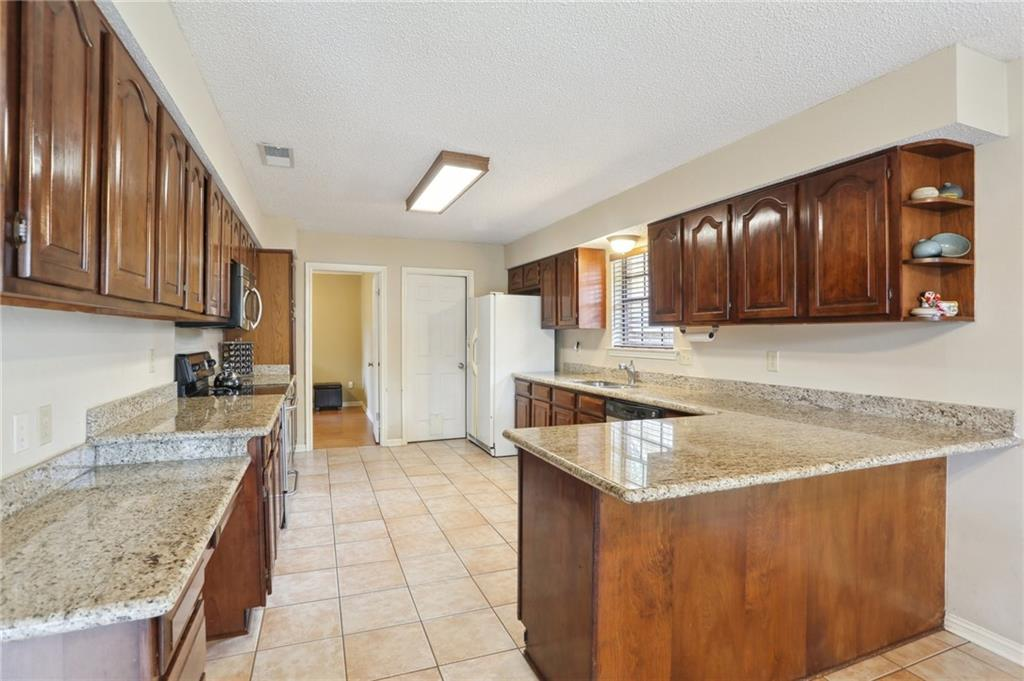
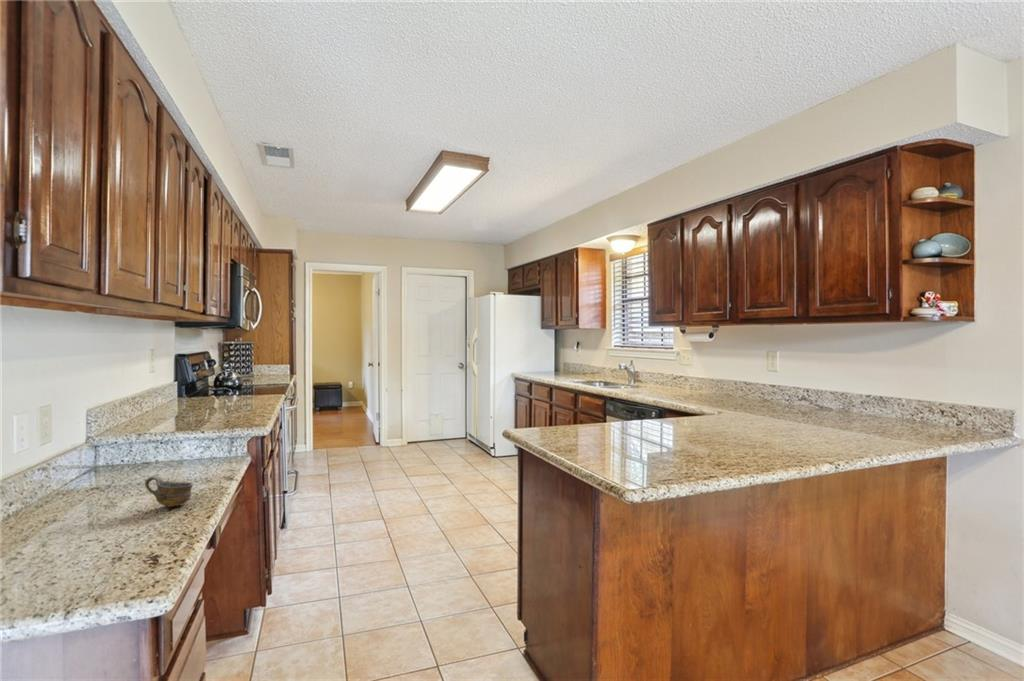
+ cup [144,475,194,508]
